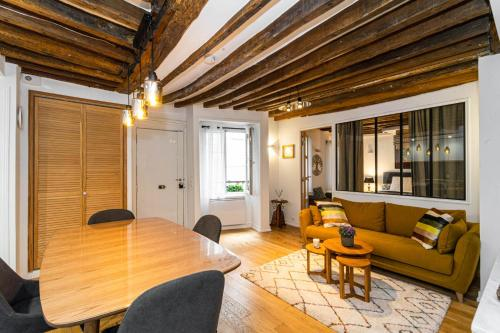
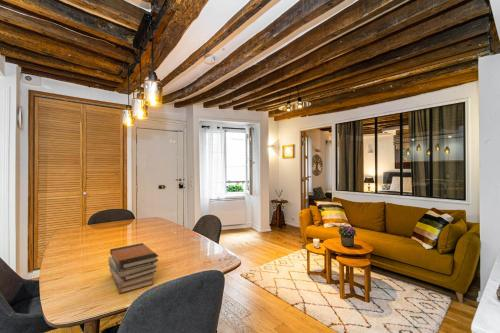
+ book stack [107,242,160,295]
